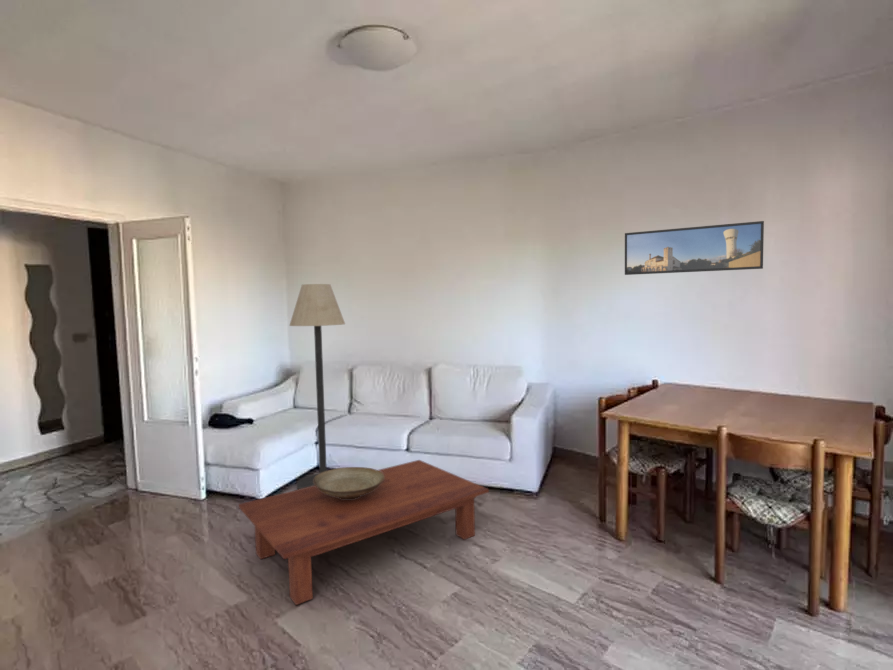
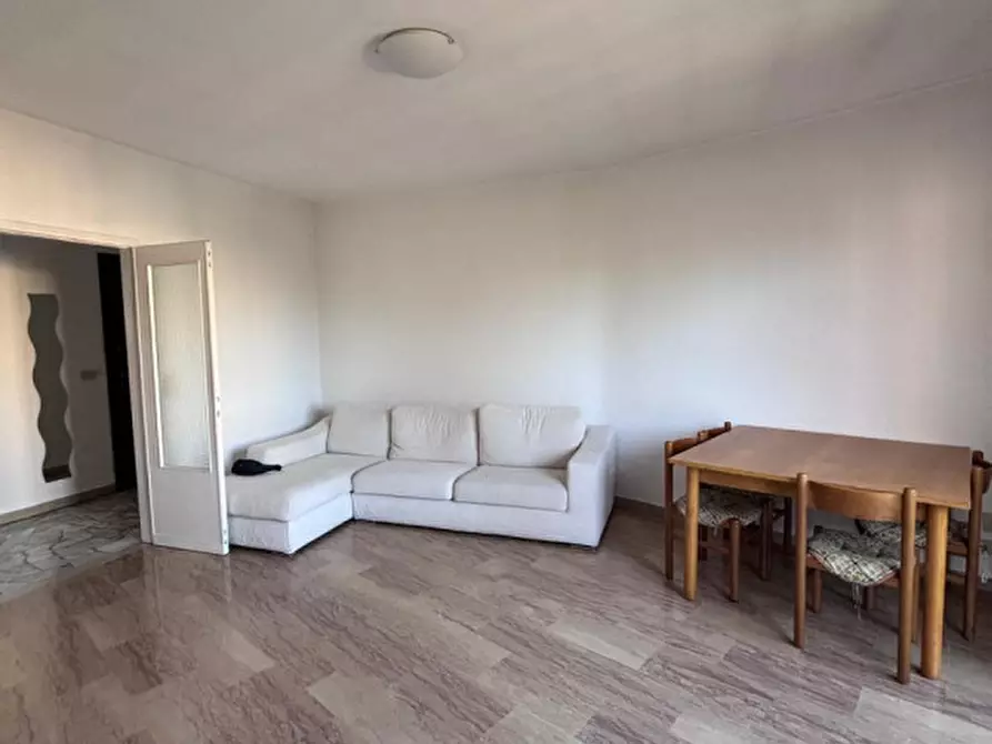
- decorative bowl [313,466,385,499]
- floor lamp [288,283,346,490]
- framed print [624,220,765,276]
- coffee table [238,459,490,606]
